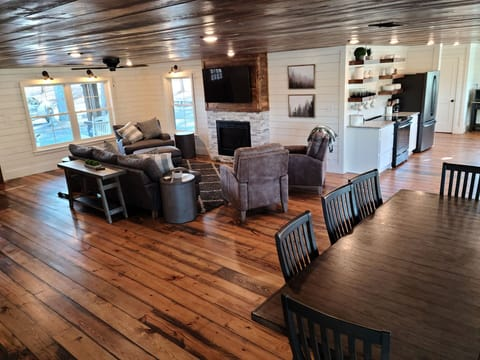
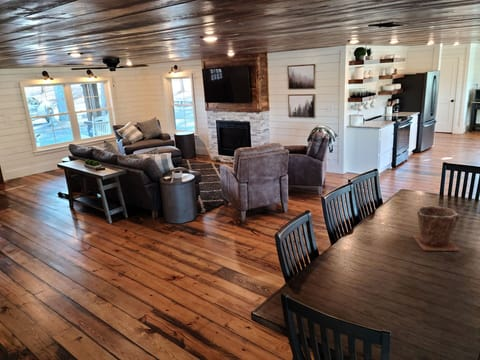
+ plant pot [411,204,462,252]
